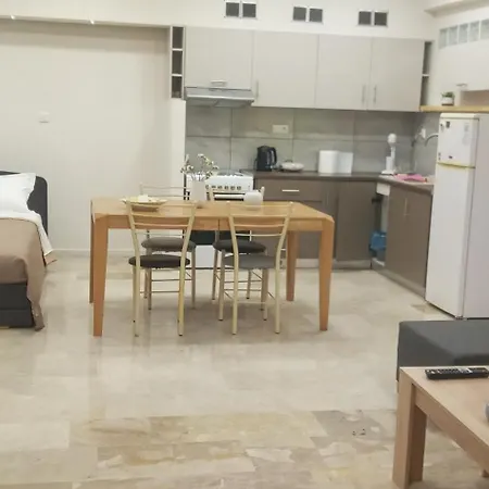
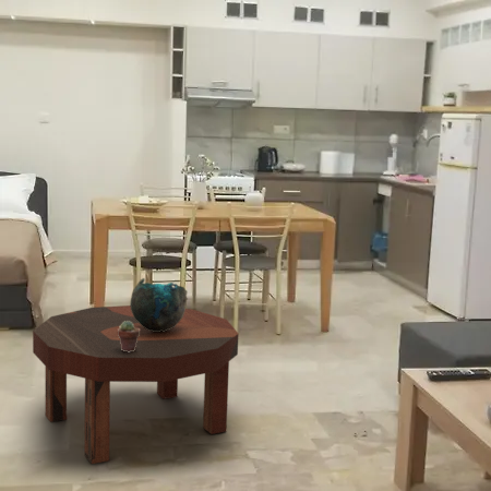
+ potted succulent [118,321,140,352]
+ coffee table [32,304,239,465]
+ decorative bowl [129,277,189,332]
